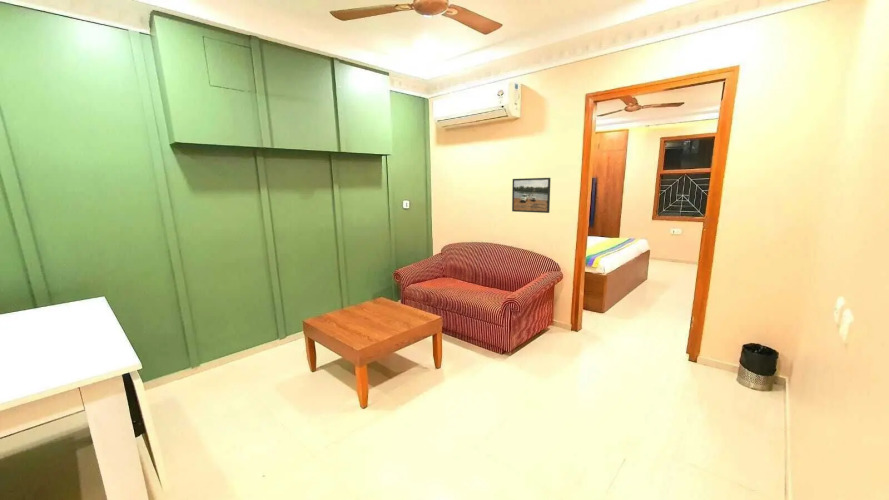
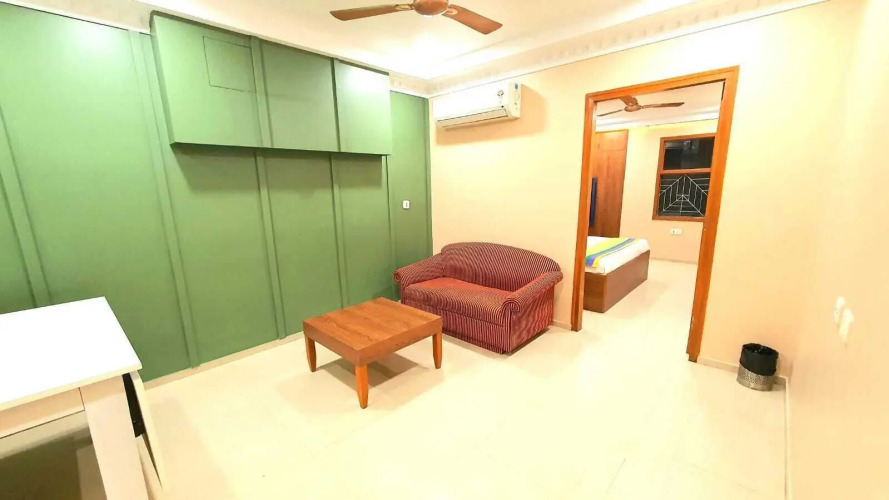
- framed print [511,177,552,214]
